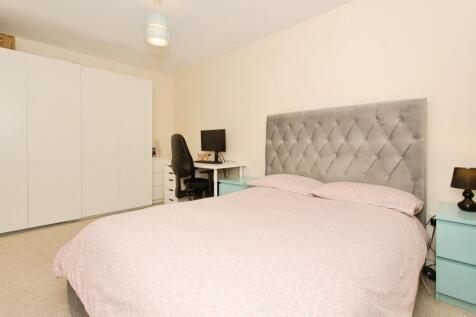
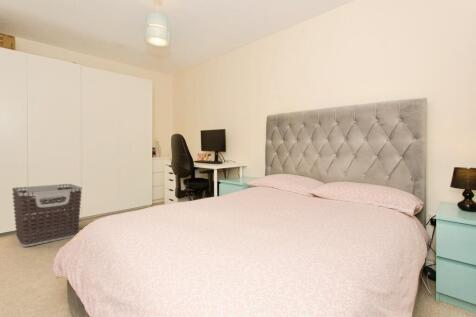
+ clothes hamper [11,183,83,248]
